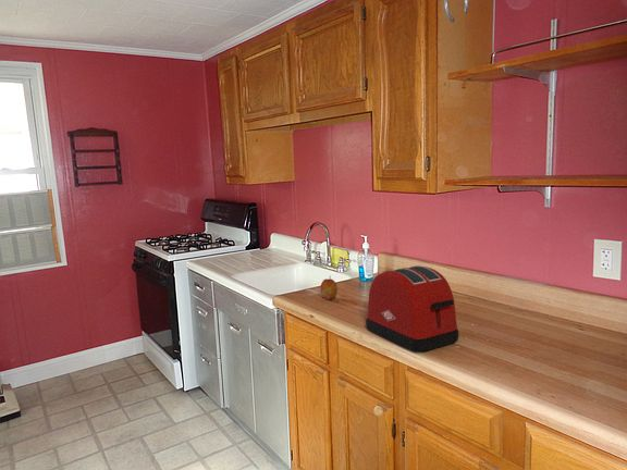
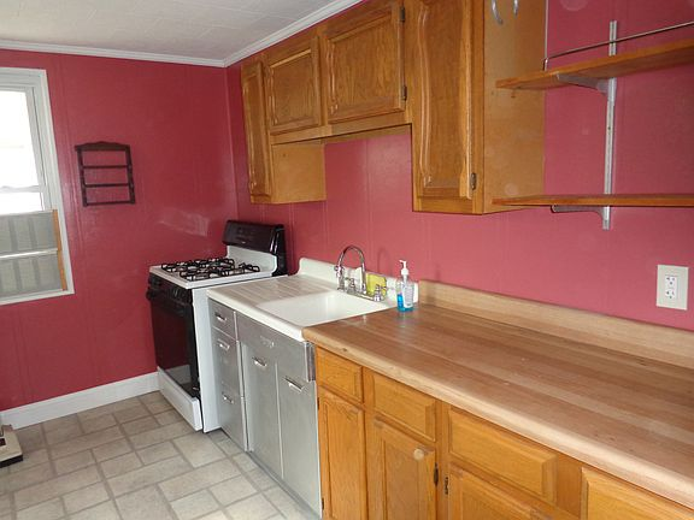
- apple [319,275,339,300]
- toaster [365,264,459,354]
